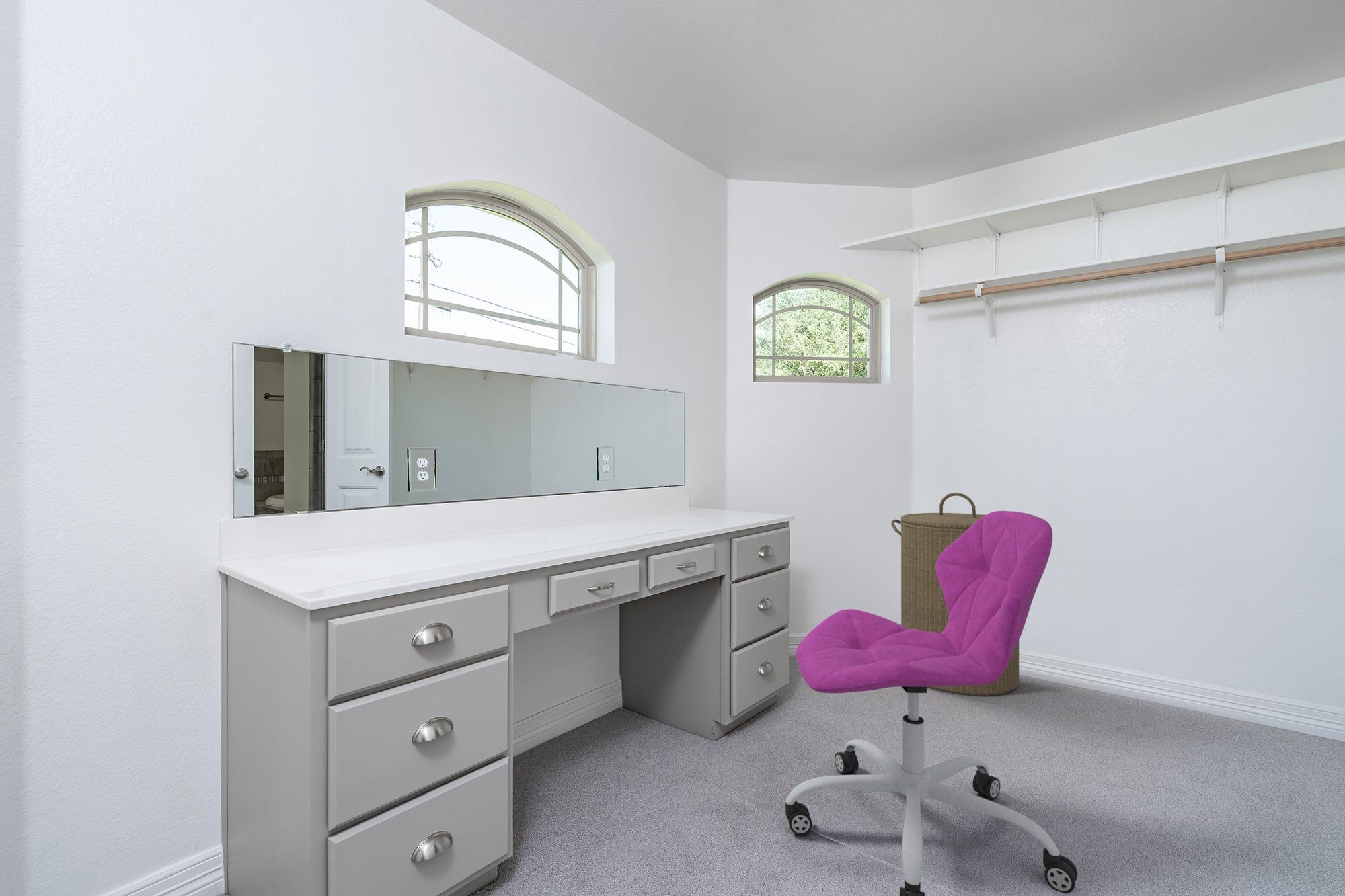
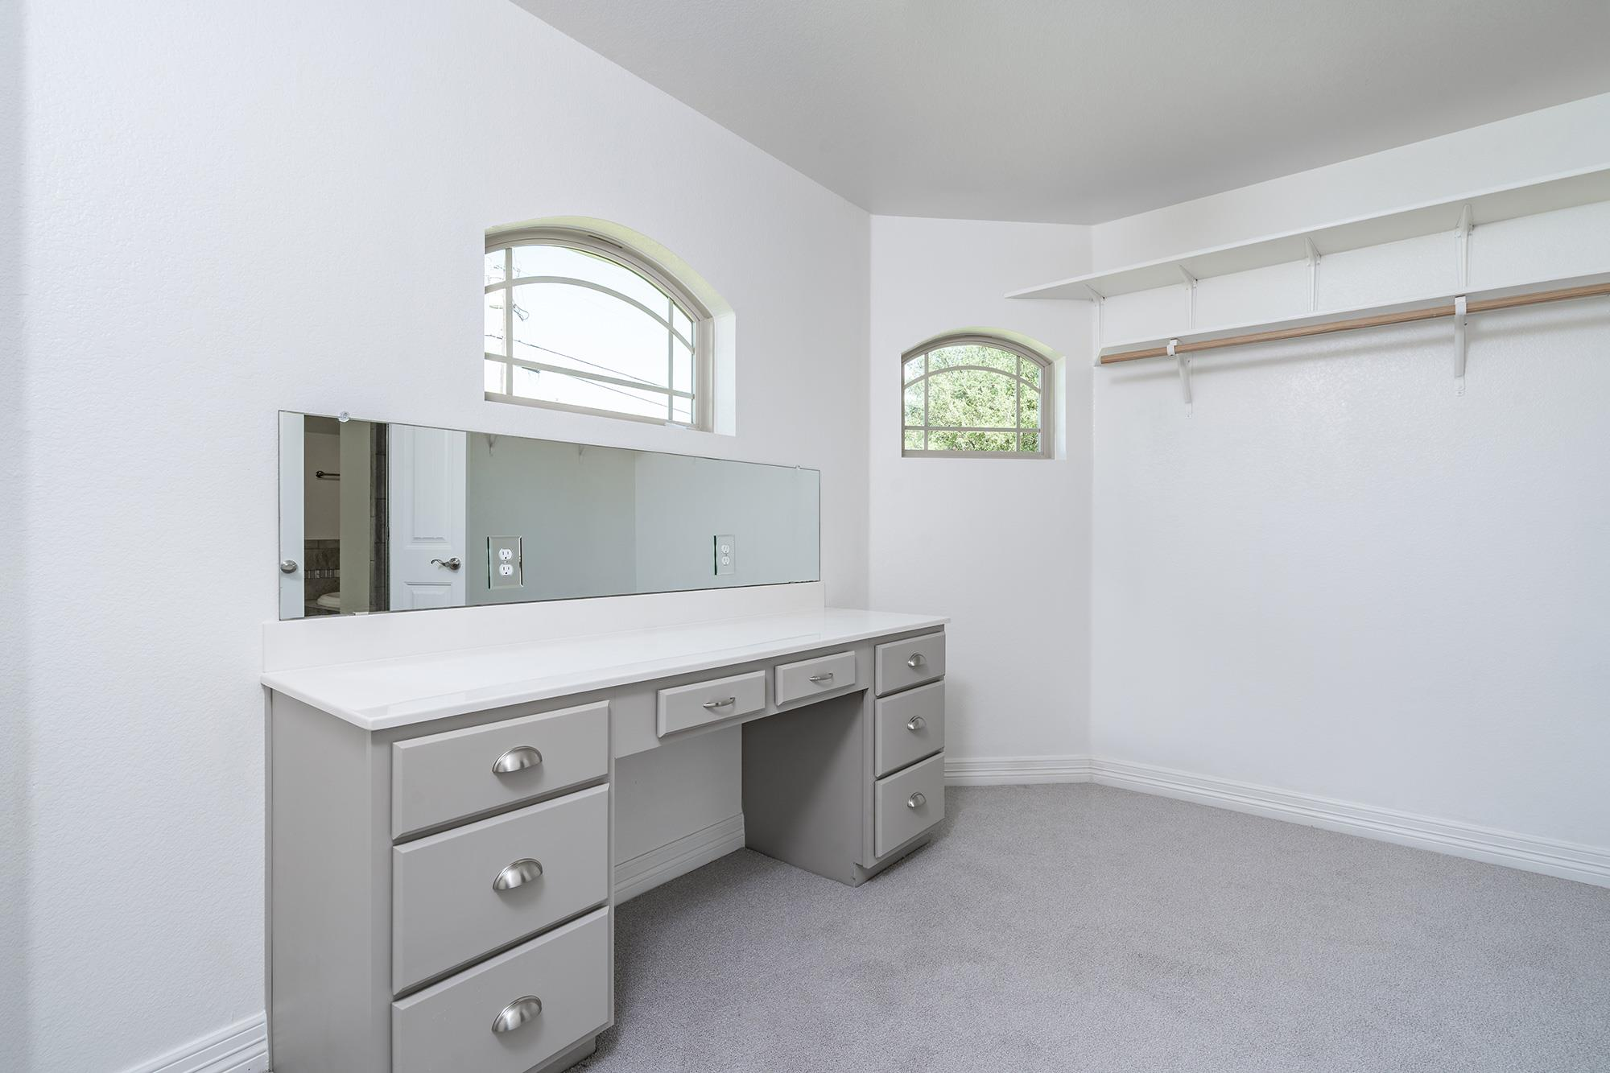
- laundry hamper [890,492,1020,697]
- office chair [785,510,1078,896]
